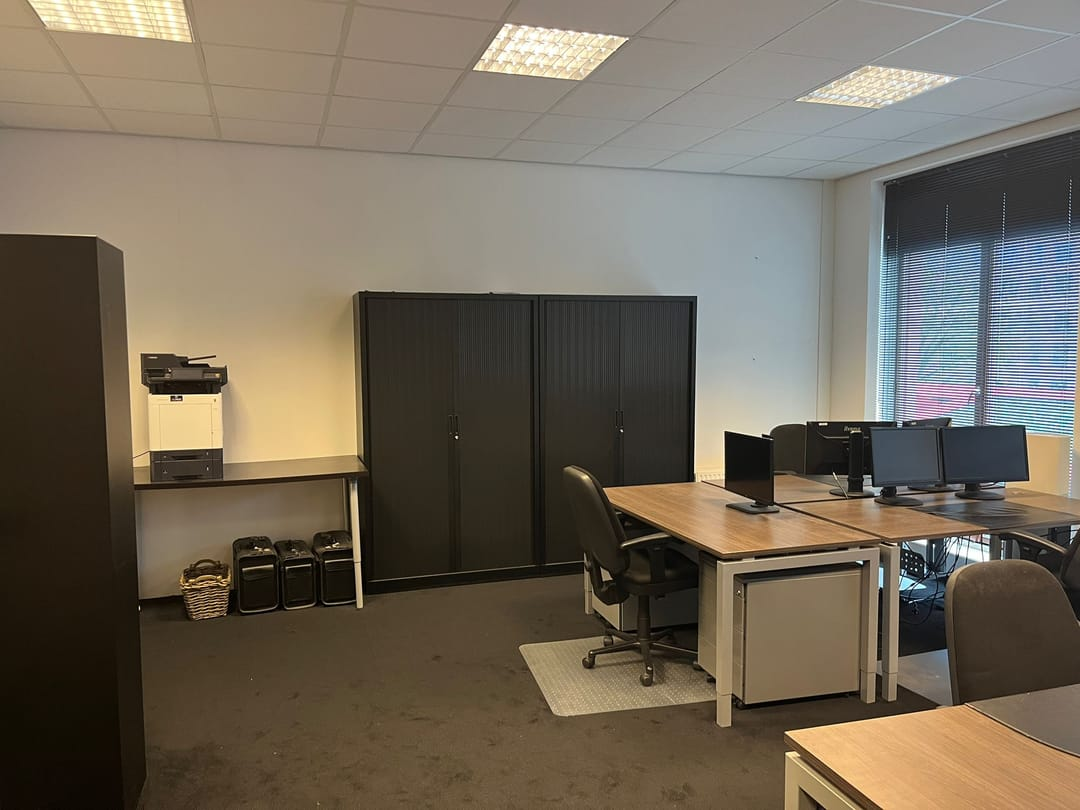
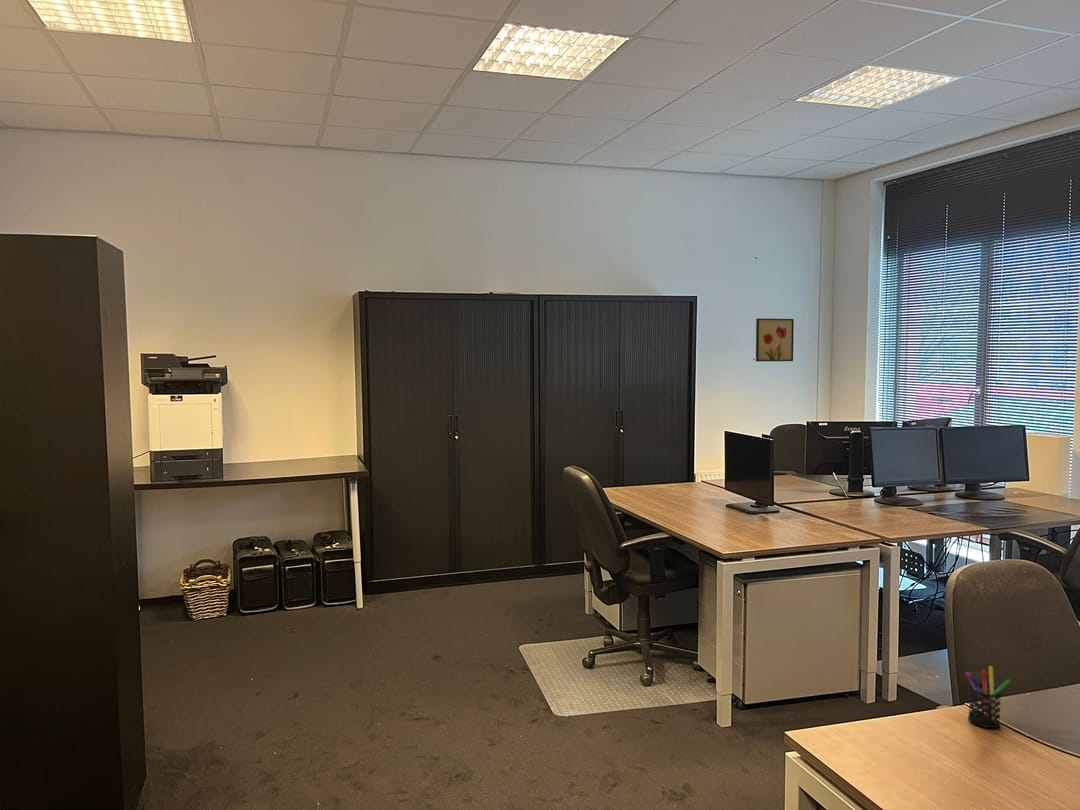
+ pen holder [964,665,1012,729]
+ wall art [755,317,795,362]
